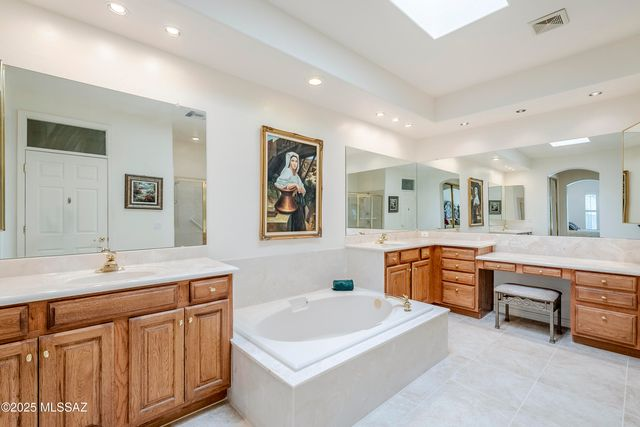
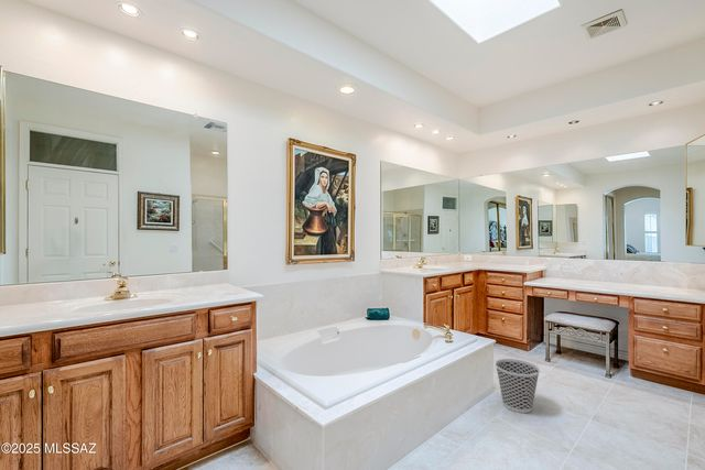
+ wastebasket [494,358,541,414]
